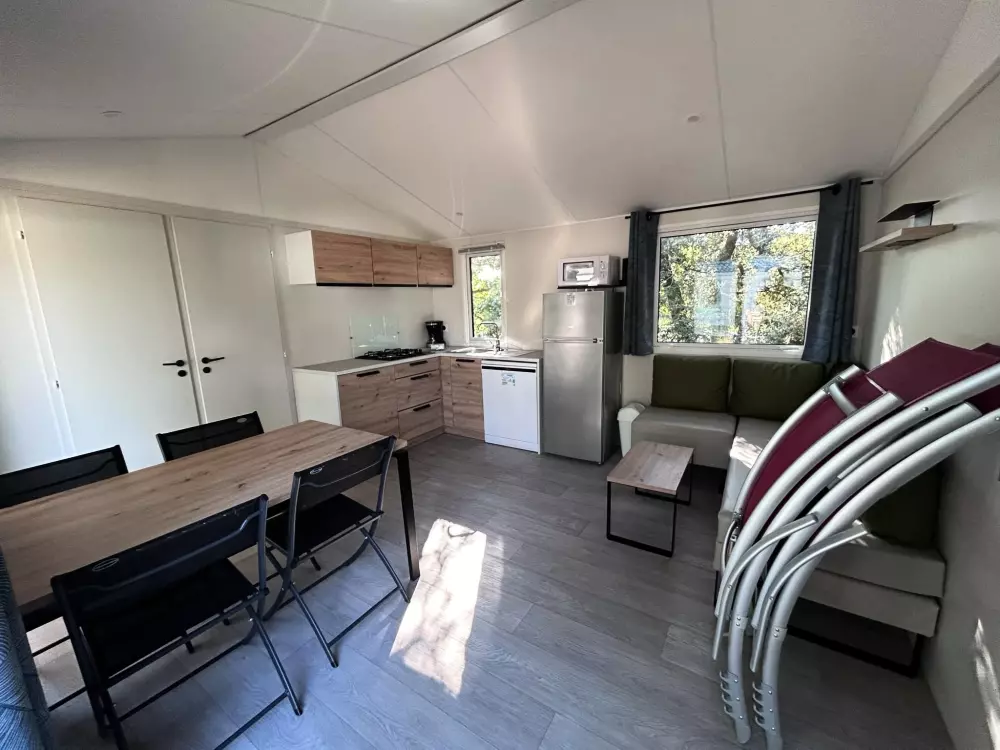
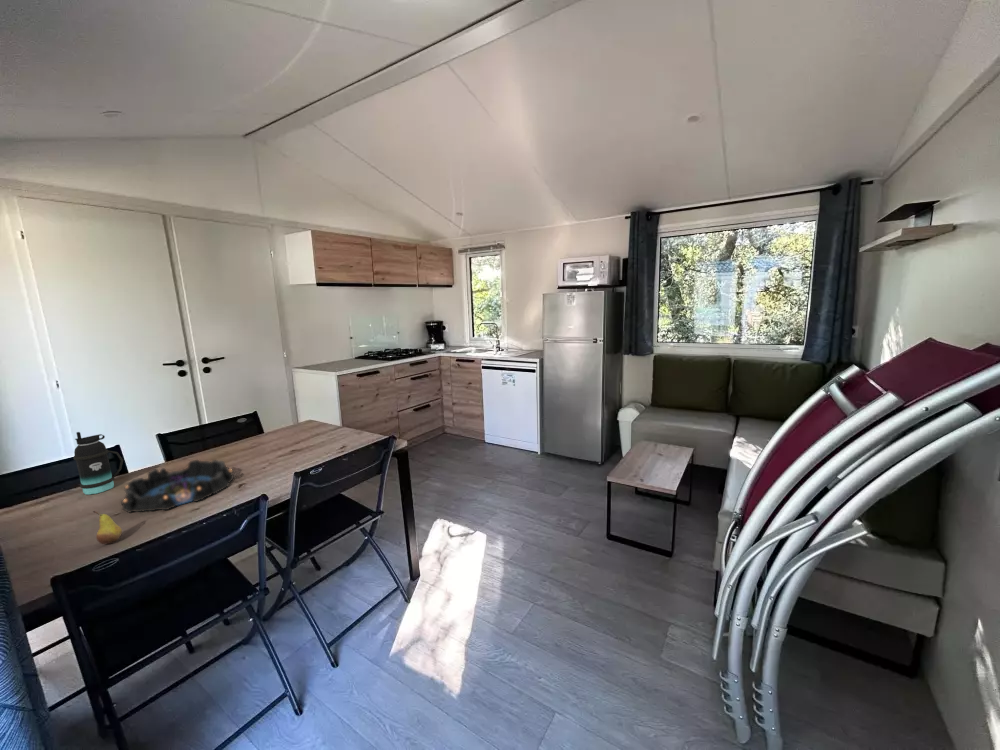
+ fruit [92,510,123,545]
+ bottle [72,431,124,496]
+ decorative bowl [120,459,235,514]
